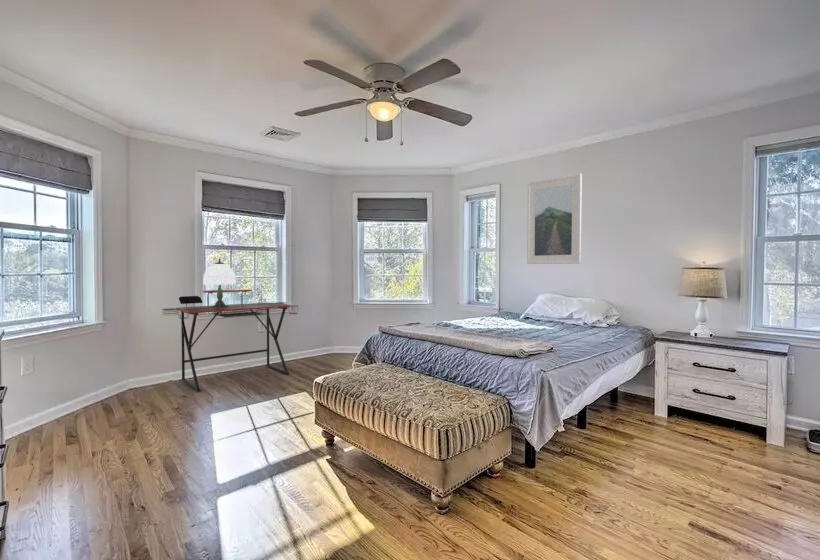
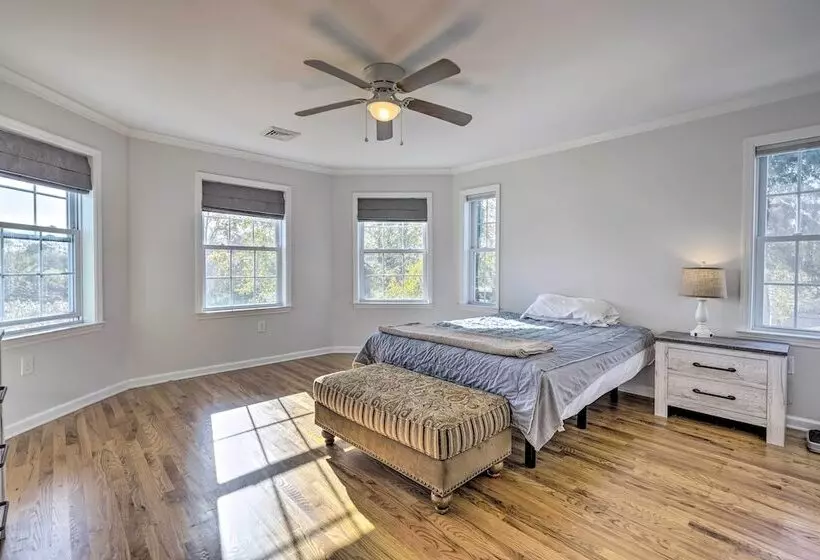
- table lamp [191,258,238,309]
- desk [161,288,299,392]
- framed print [526,173,583,265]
